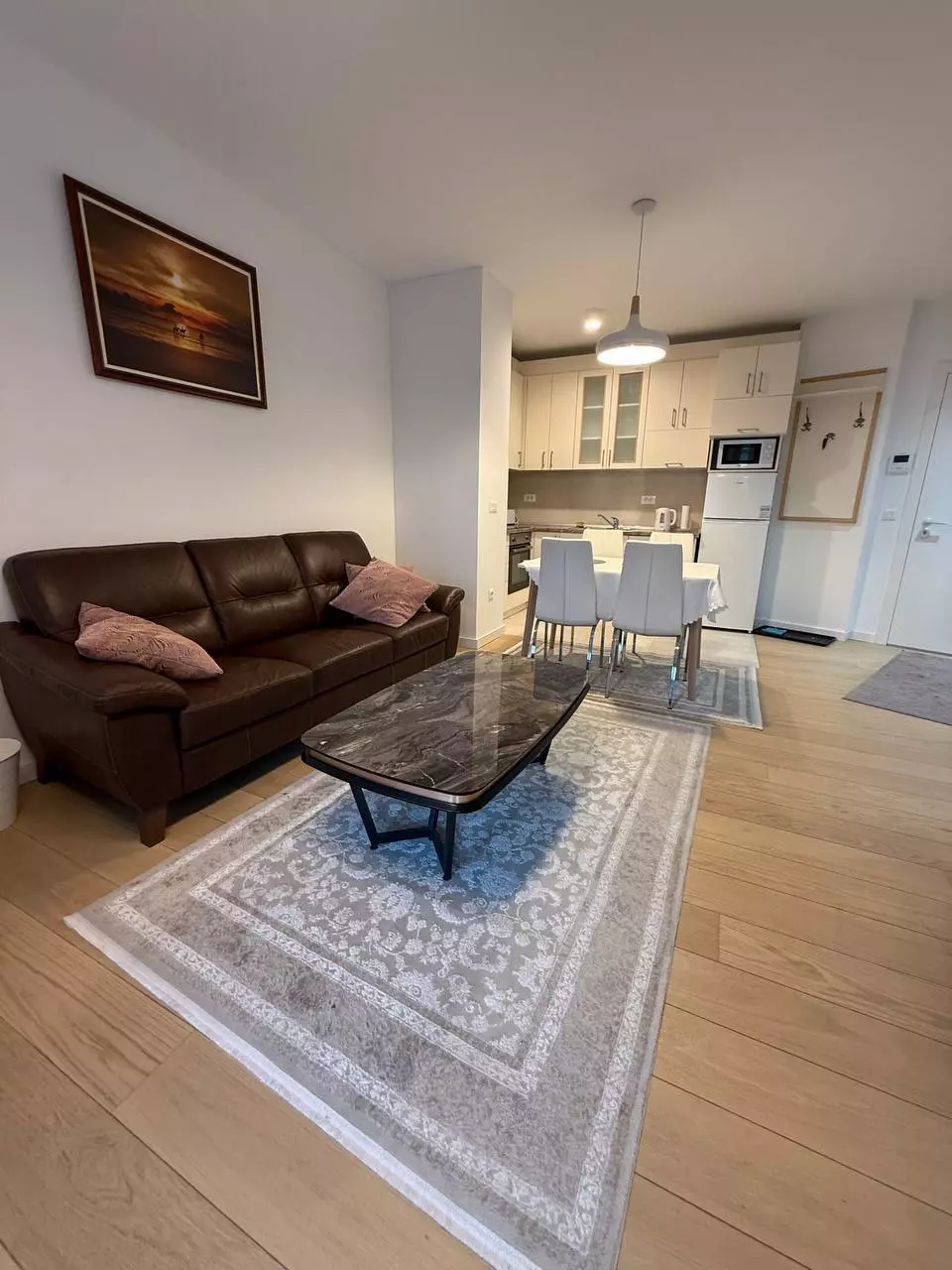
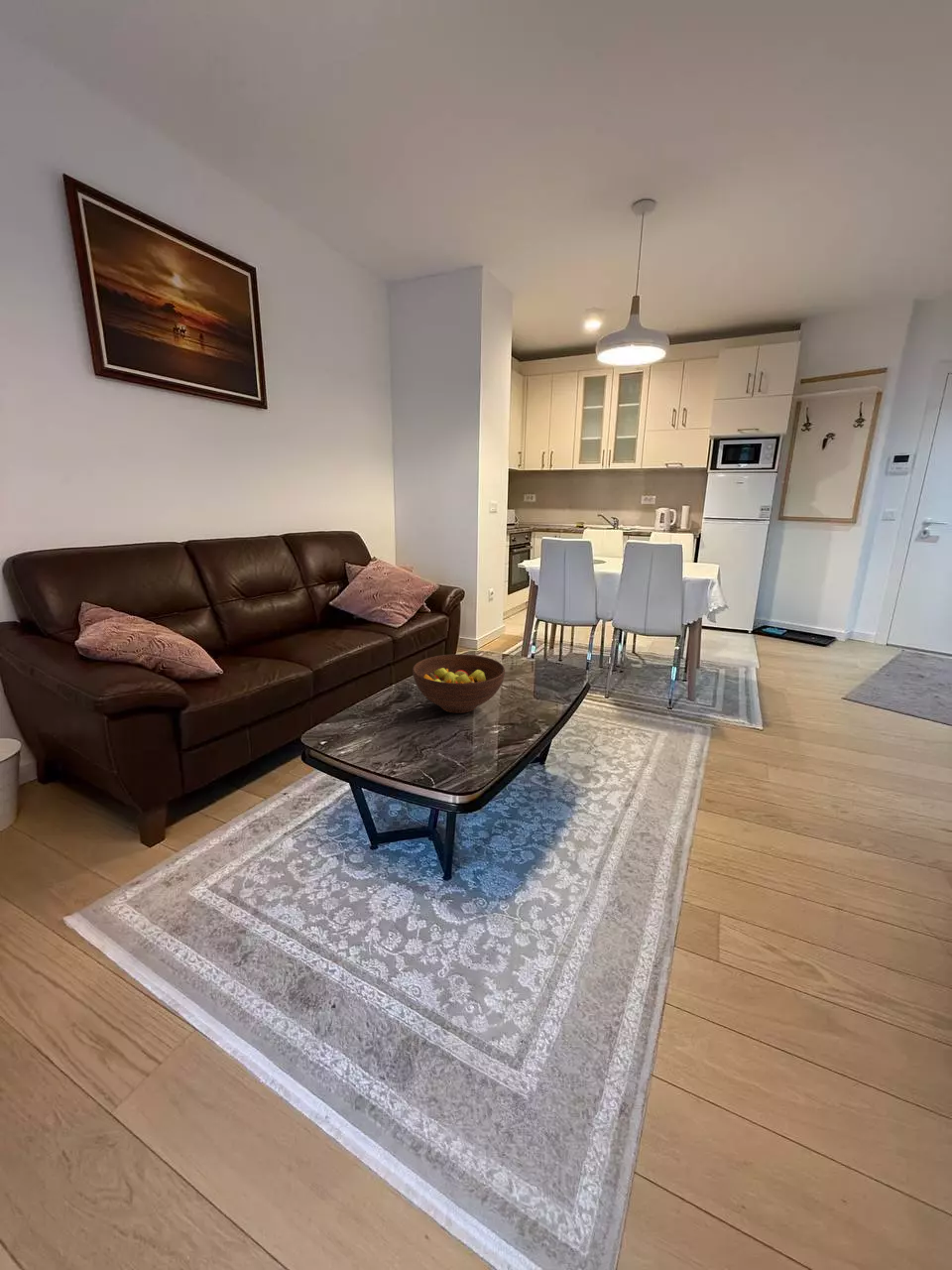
+ fruit bowl [412,653,506,714]
